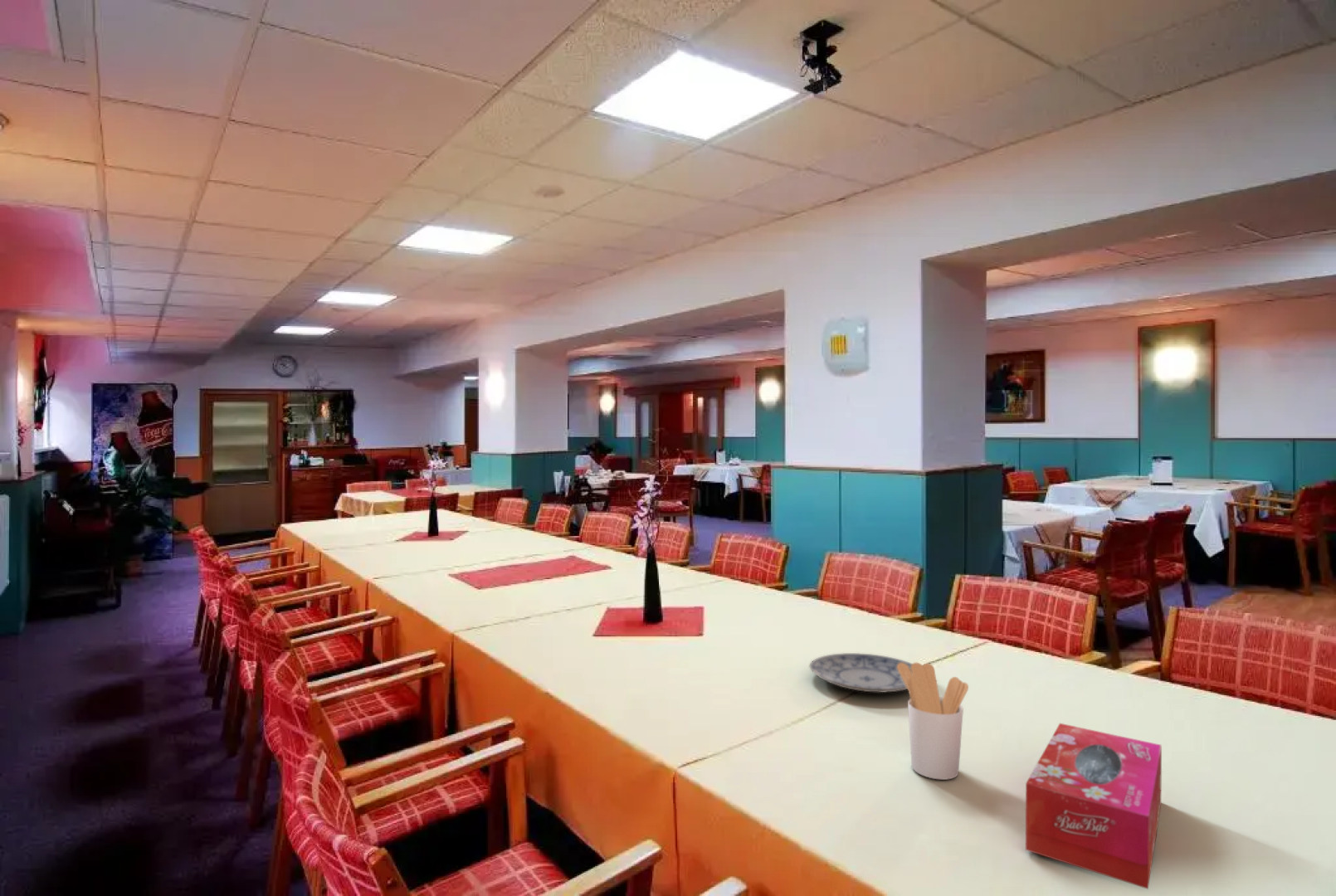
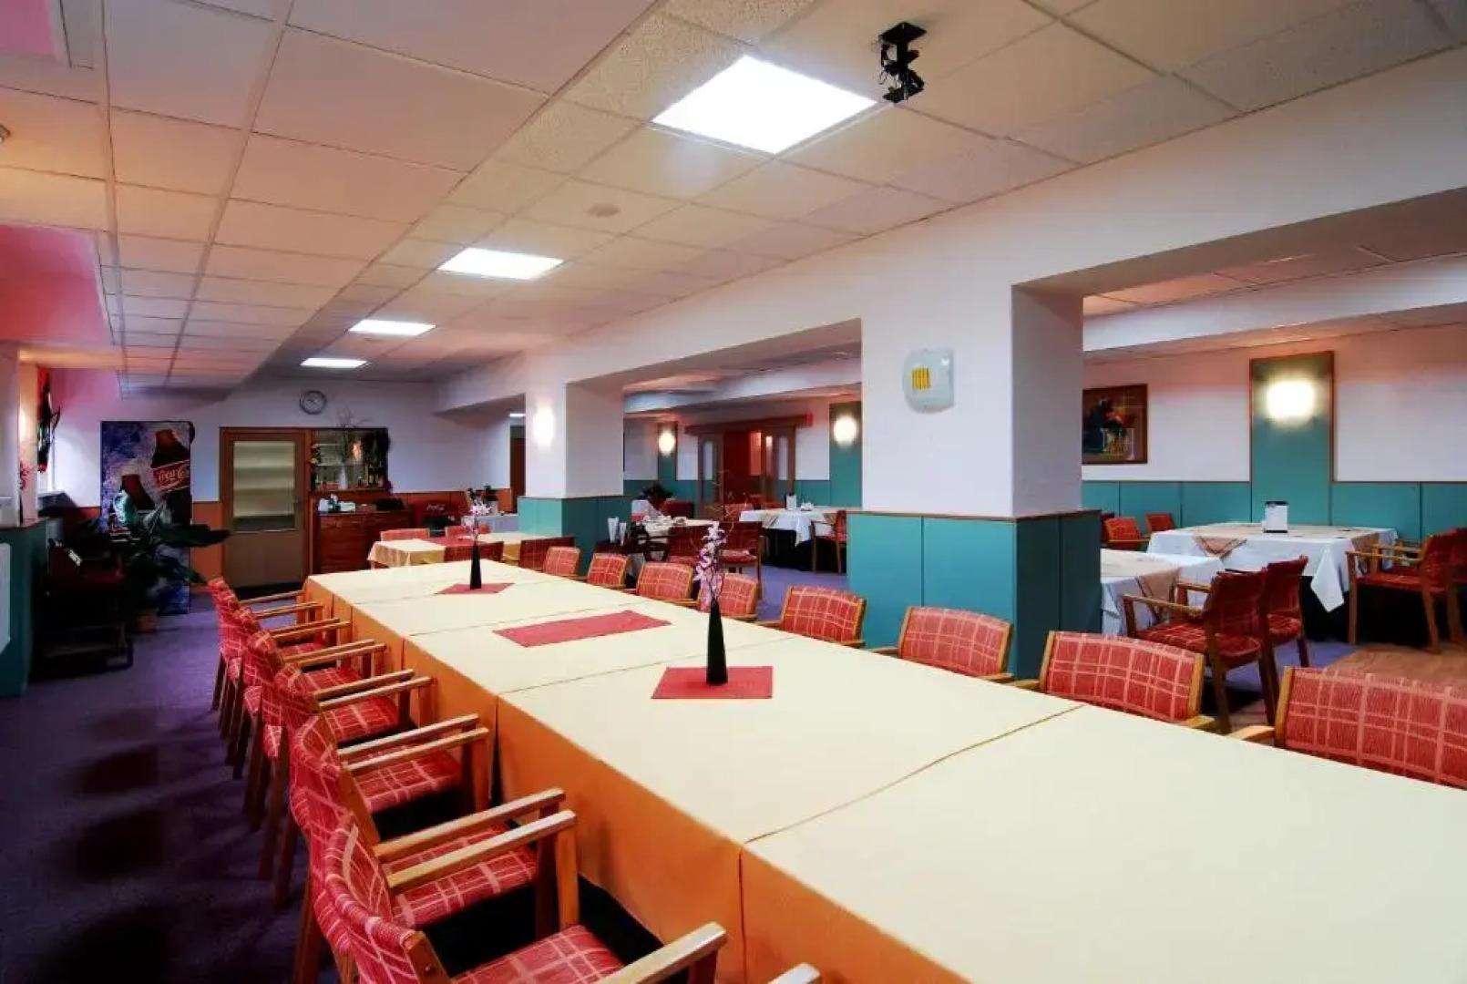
- plate [809,652,913,694]
- tissue box [1025,723,1163,890]
- utensil holder [897,662,969,781]
